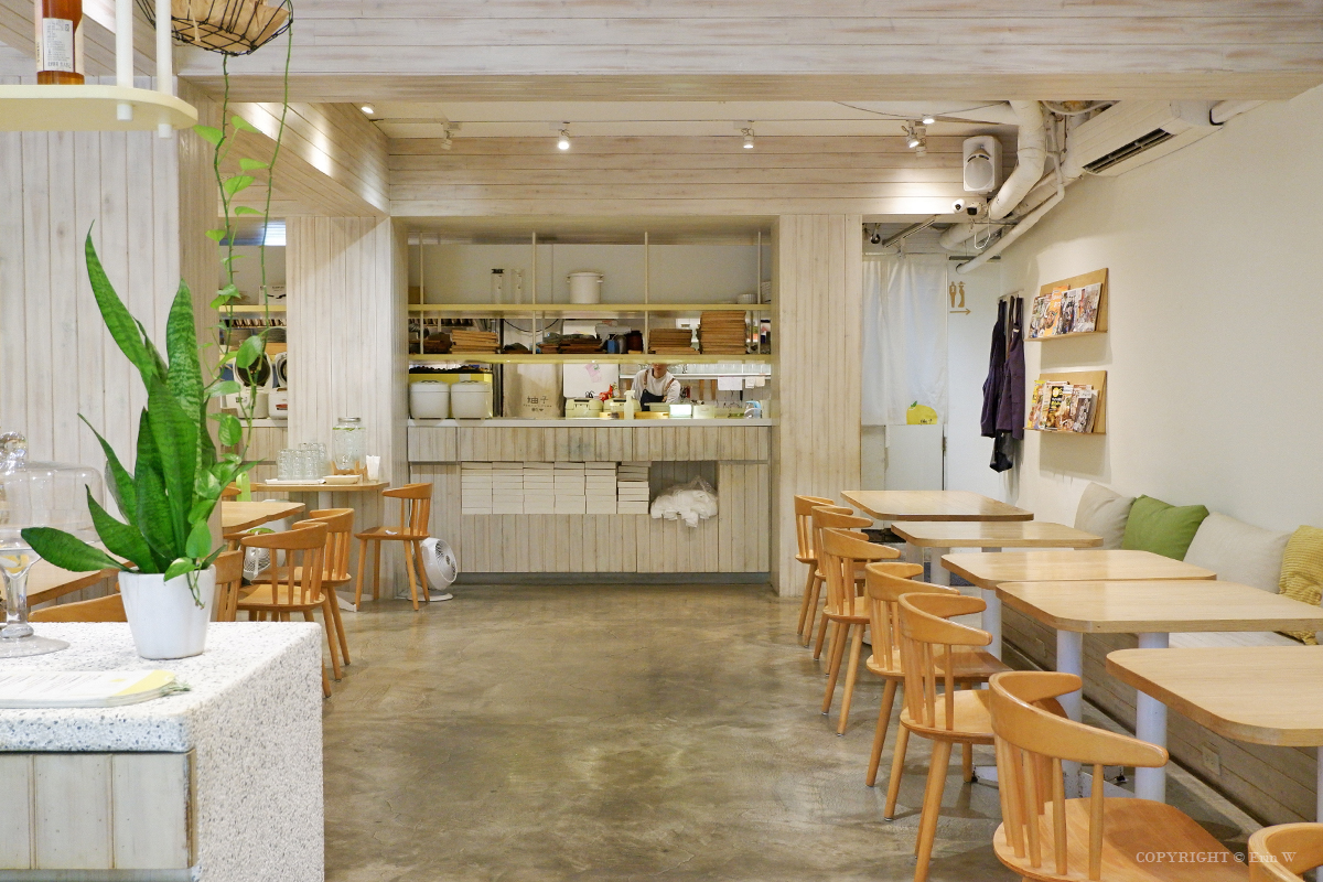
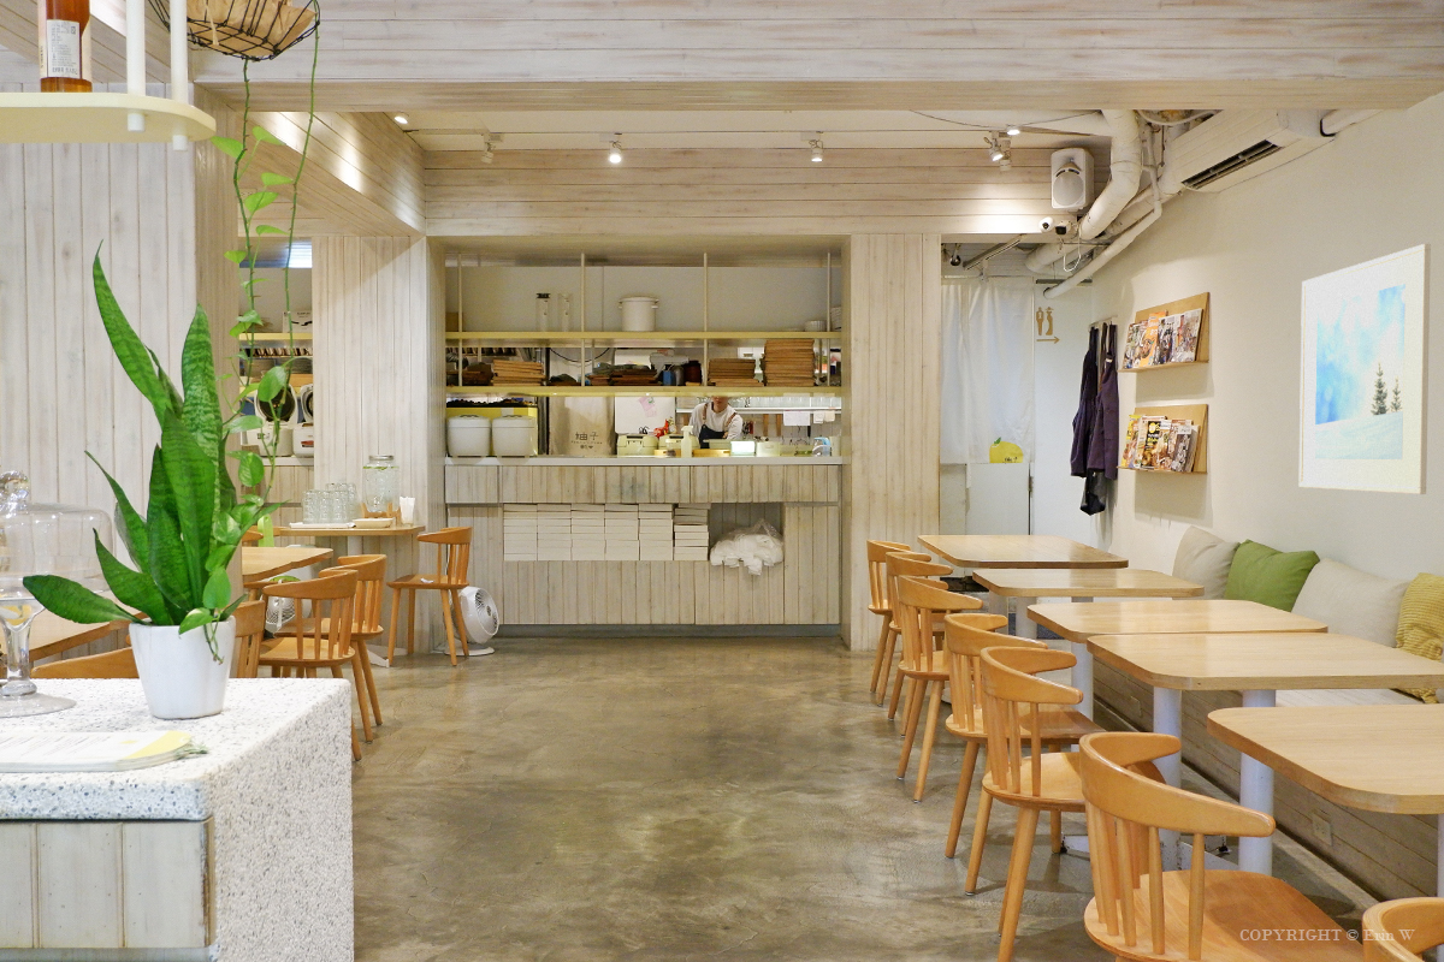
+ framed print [1298,243,1432,495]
